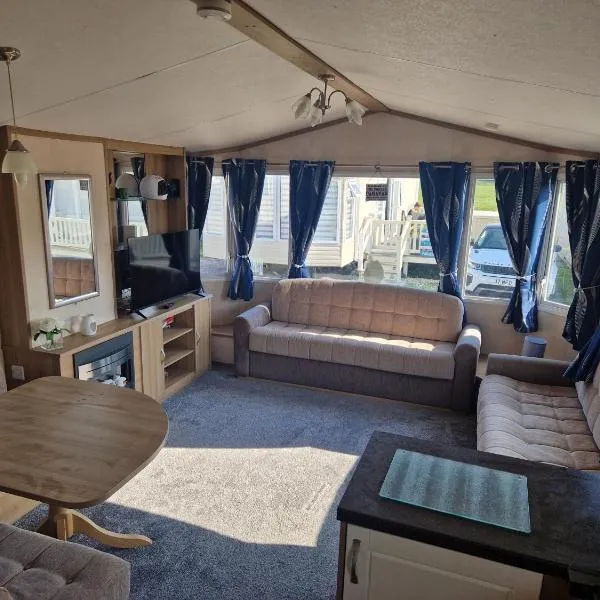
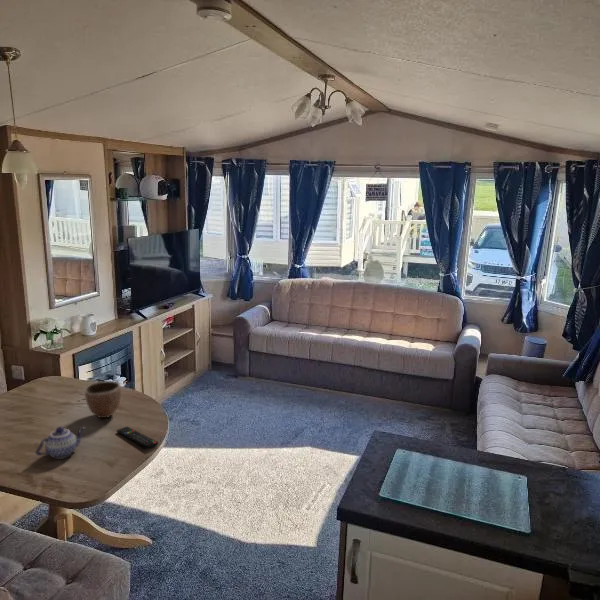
+ remote control [116,426,159,450]
+ decorative bowl [83,380,122,419]
+ teapot [34,426,87,460]
